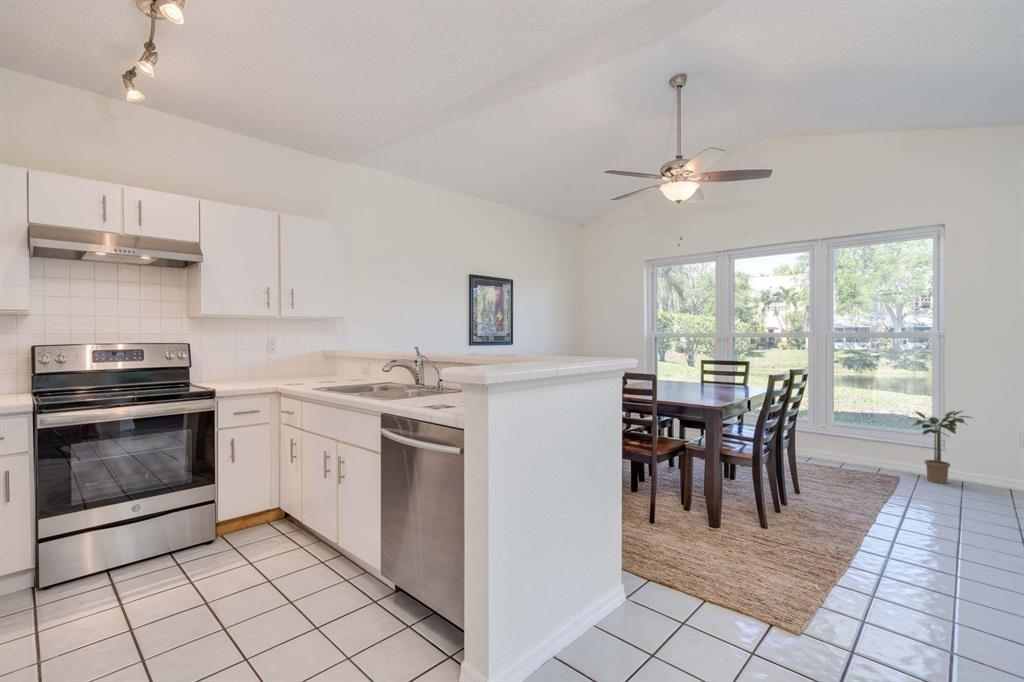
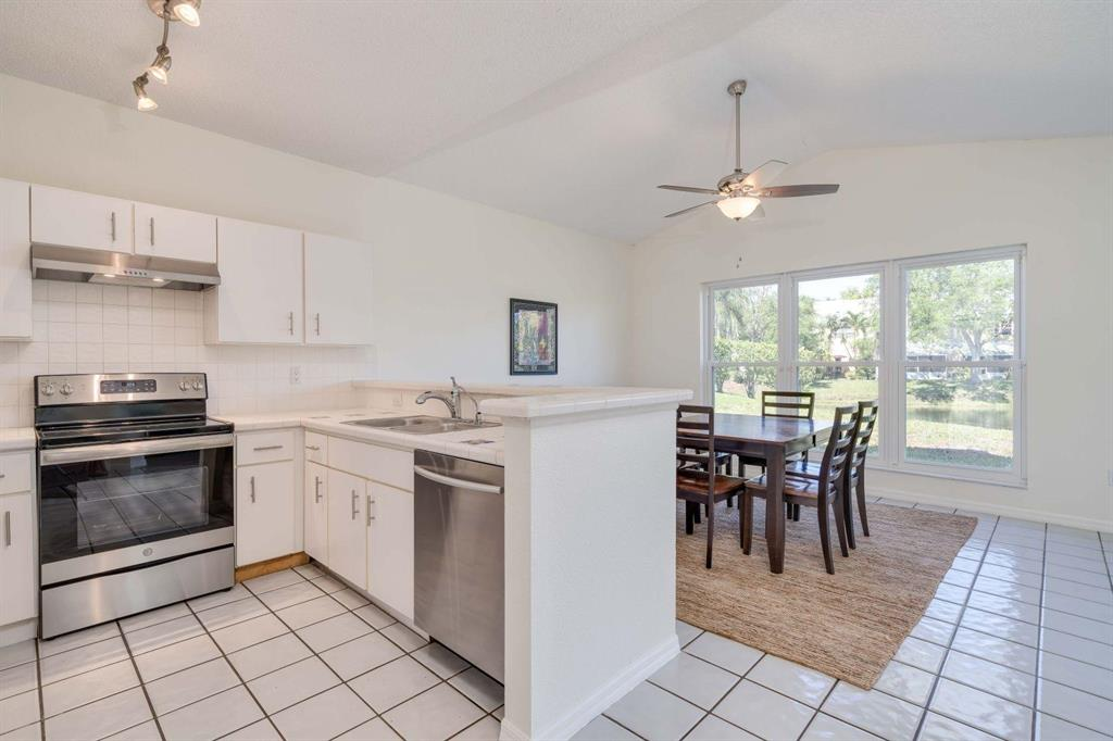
- potted plant [909,409,973,485]
